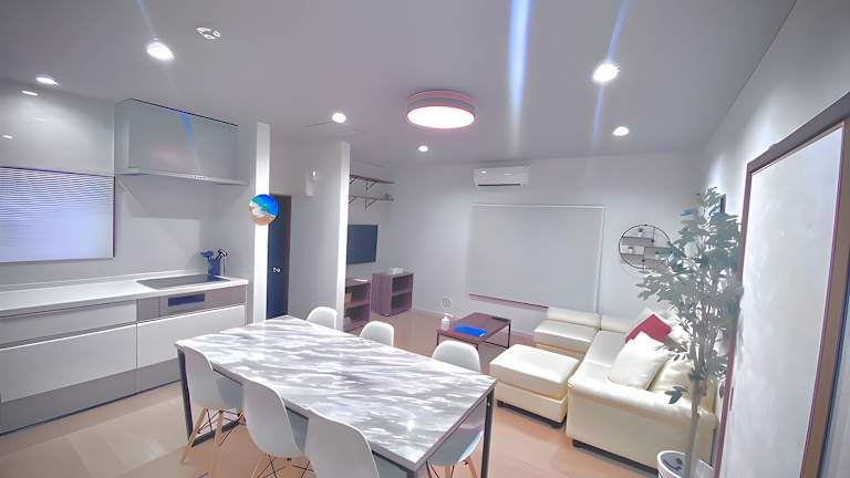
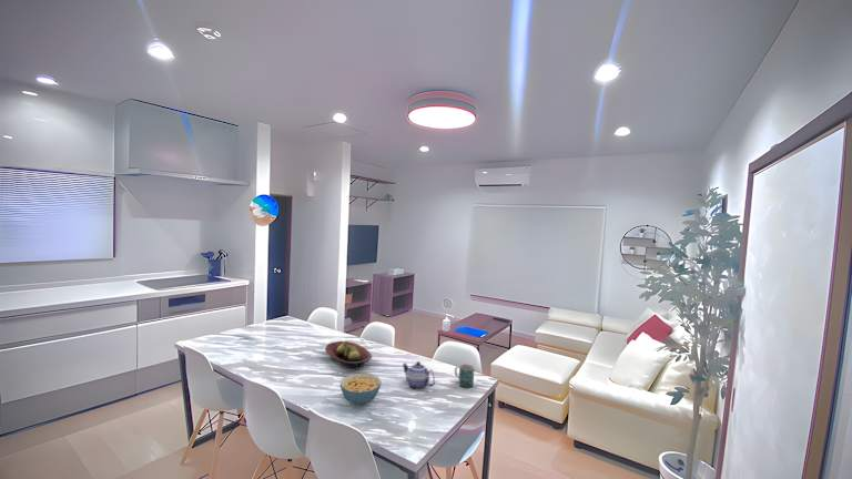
+ mug [454,363,475,389]
+ fruit bowl [324,339,373,369]
+ teapot [402,360,436,390]
+ cereal bowl [339,373,382,406]
